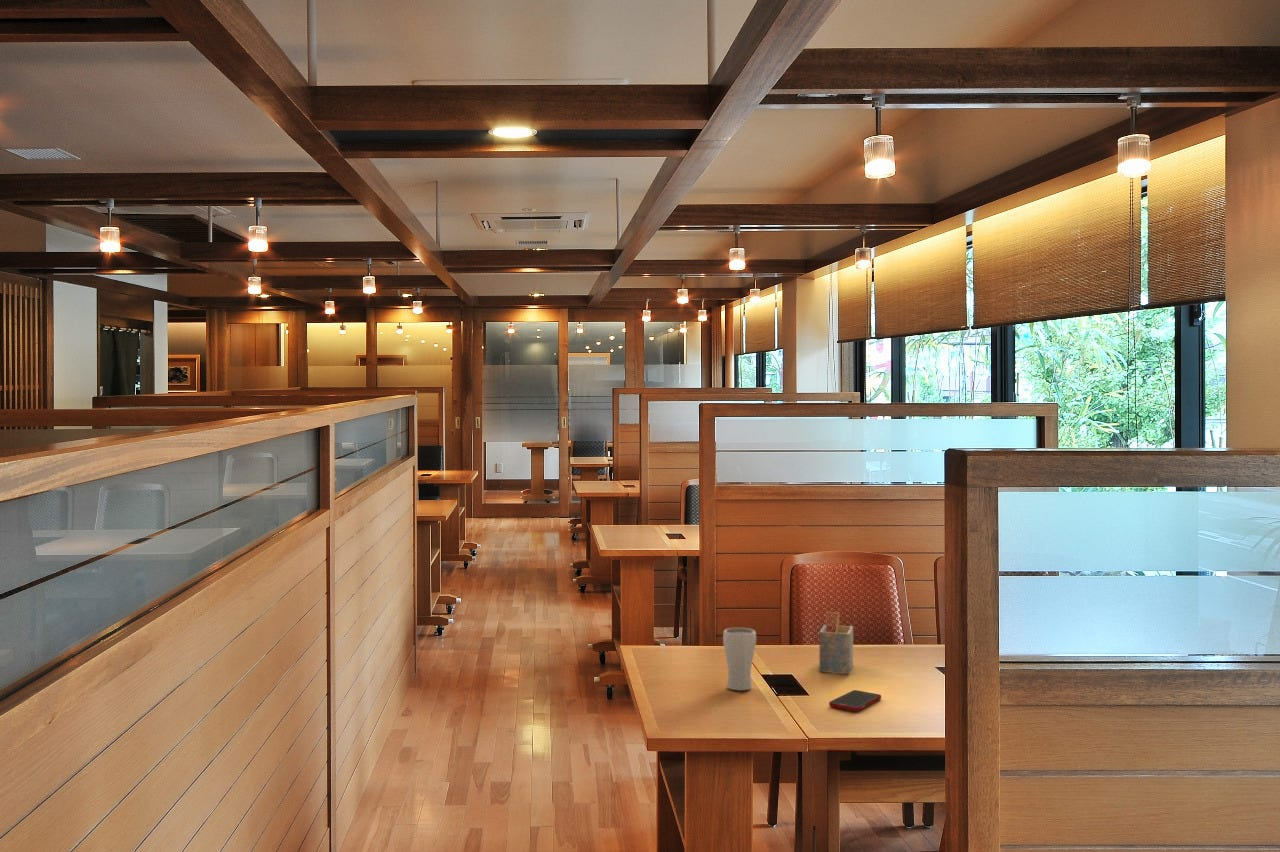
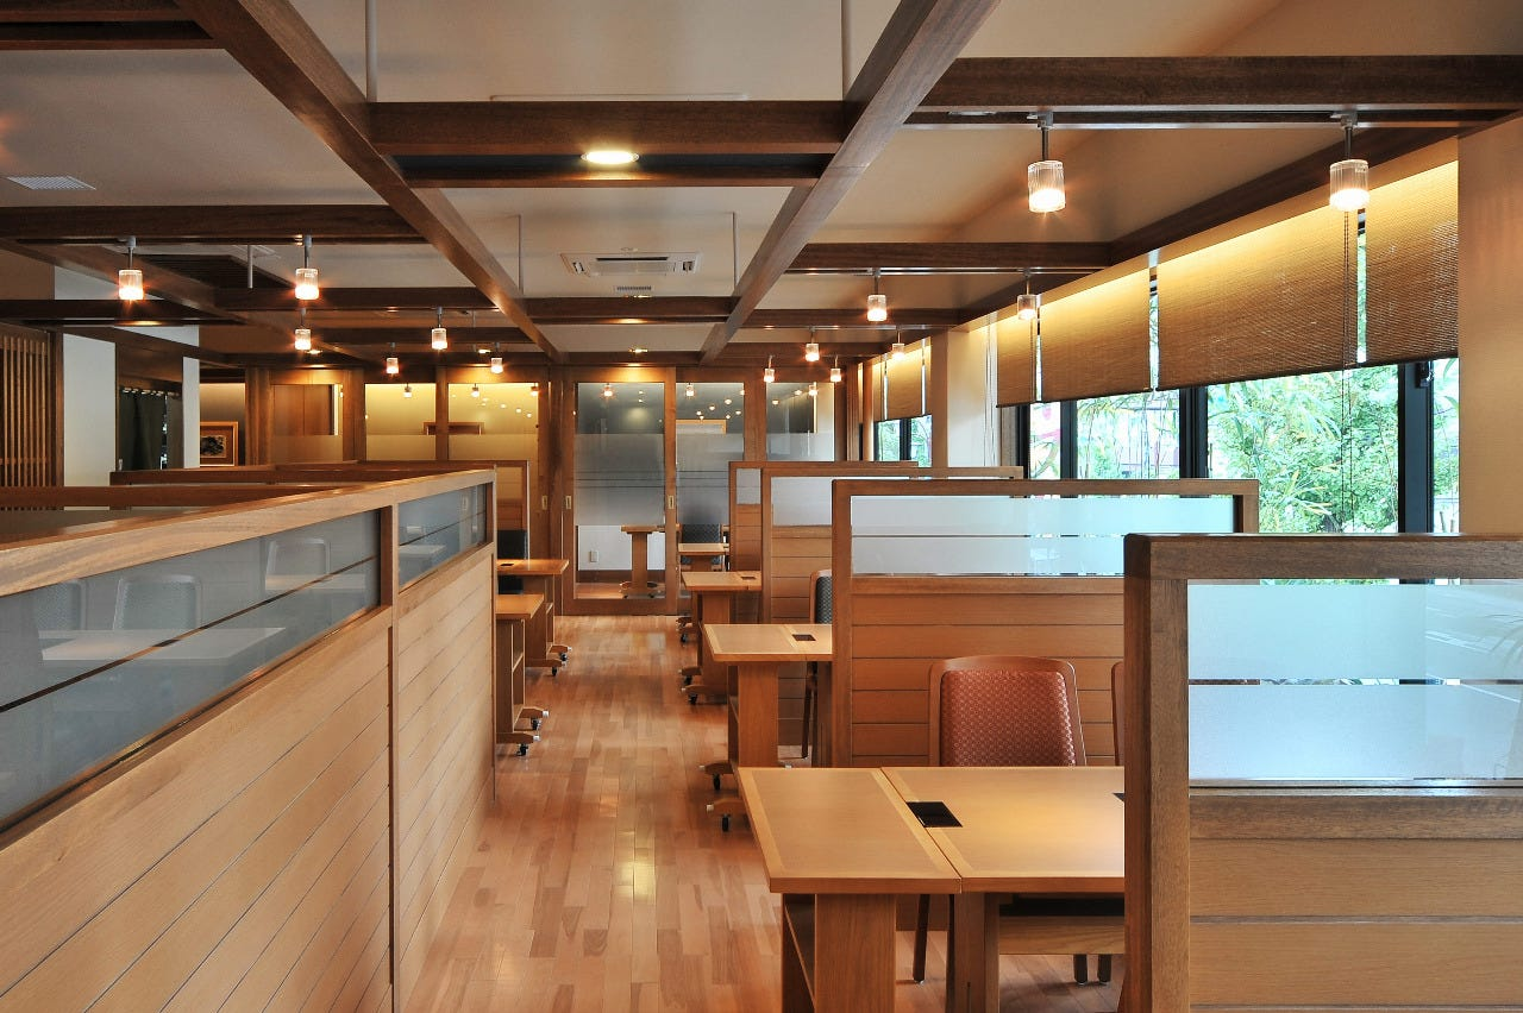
- napkin holder [818,610,854,675]
- drinking glass [722,627,757,691]
- cell phone [828,689,882,712]
